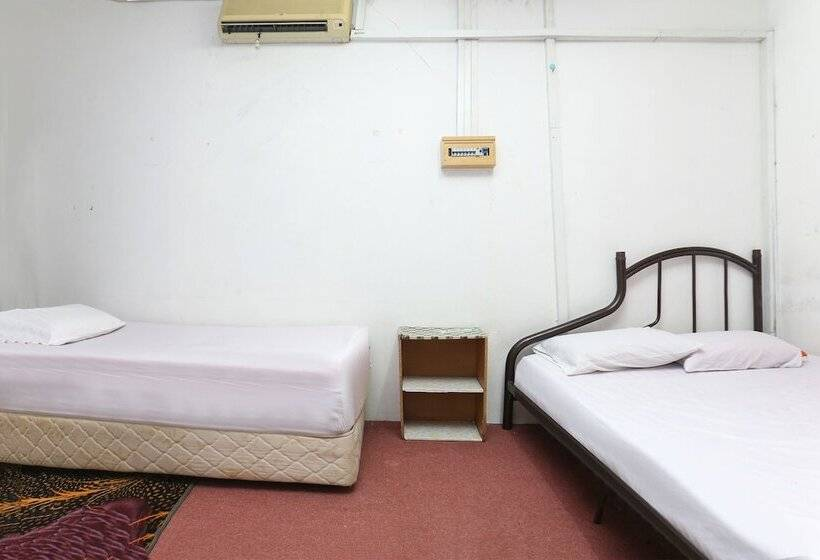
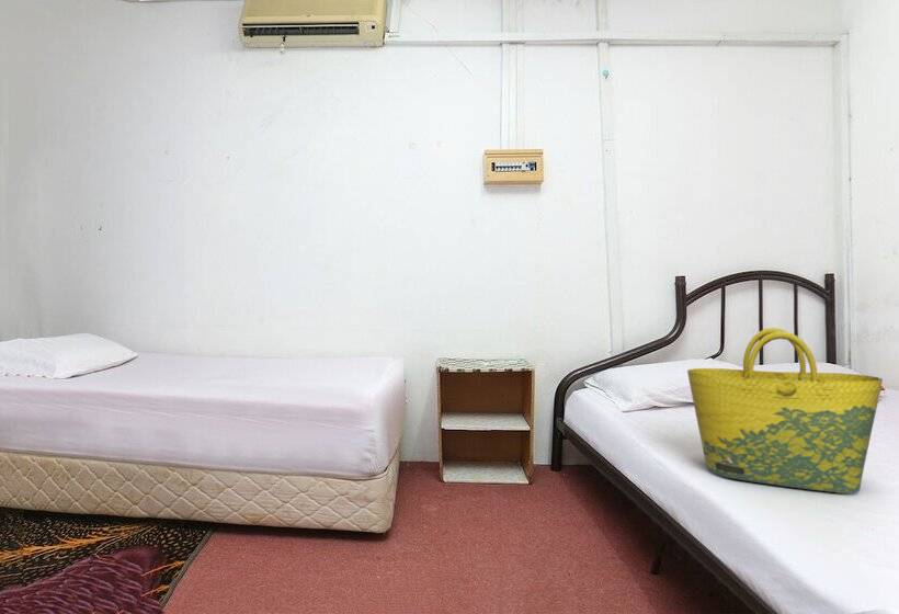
+ tote bag [686,327,884,494]
